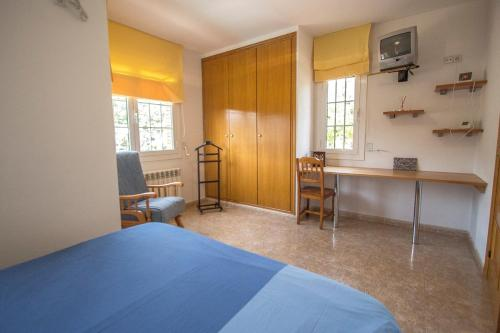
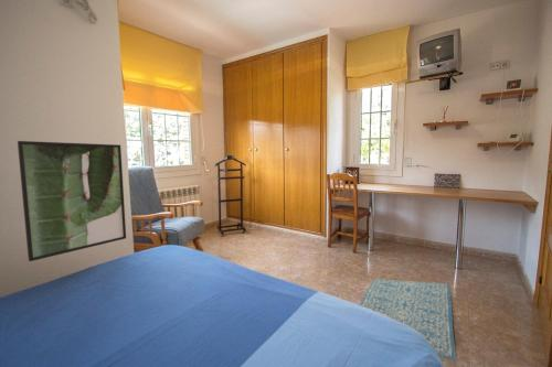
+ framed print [17,140,127,262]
+ rug [359,278,457,363]
